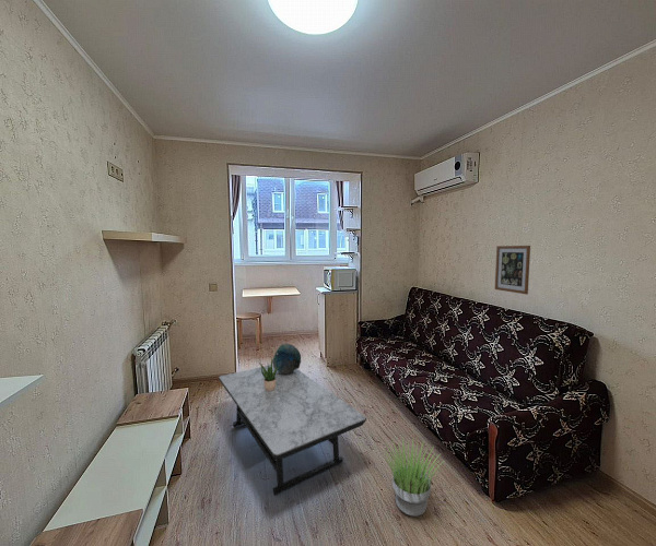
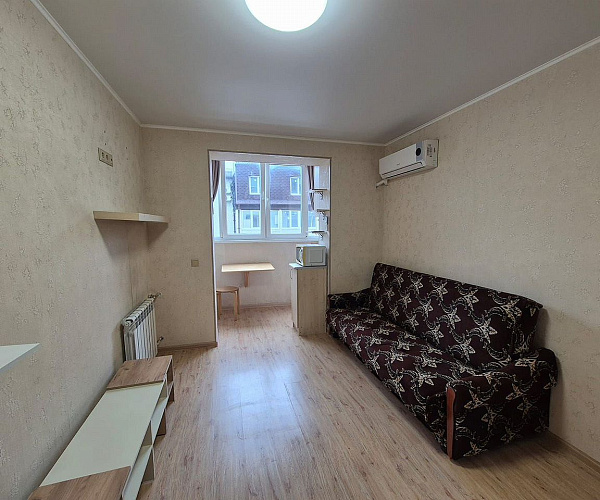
- potted plant [382,437,444,518]
- potted plant [258,356,280,391]
- coffee table [218,364,367,497]
- wall art [494,245,531,296]
- decorative bowl [272,343,302,373]
